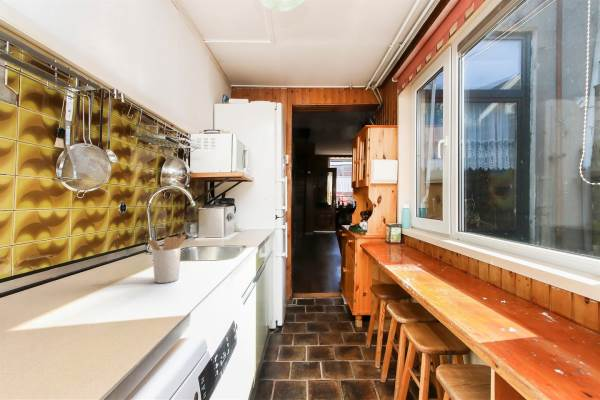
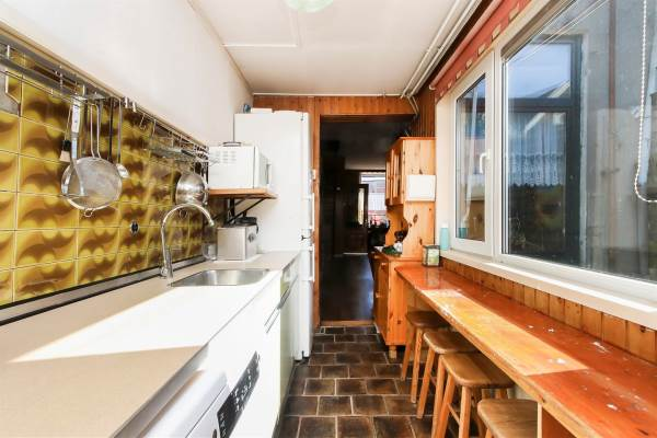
- utensil holder [147,231,187,284]
